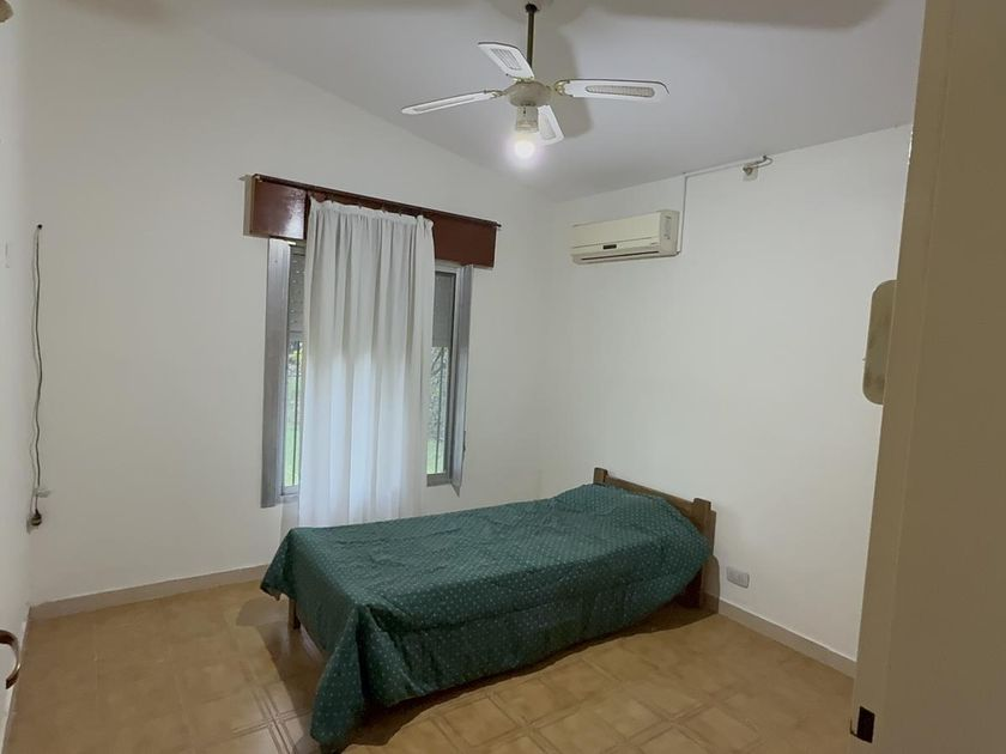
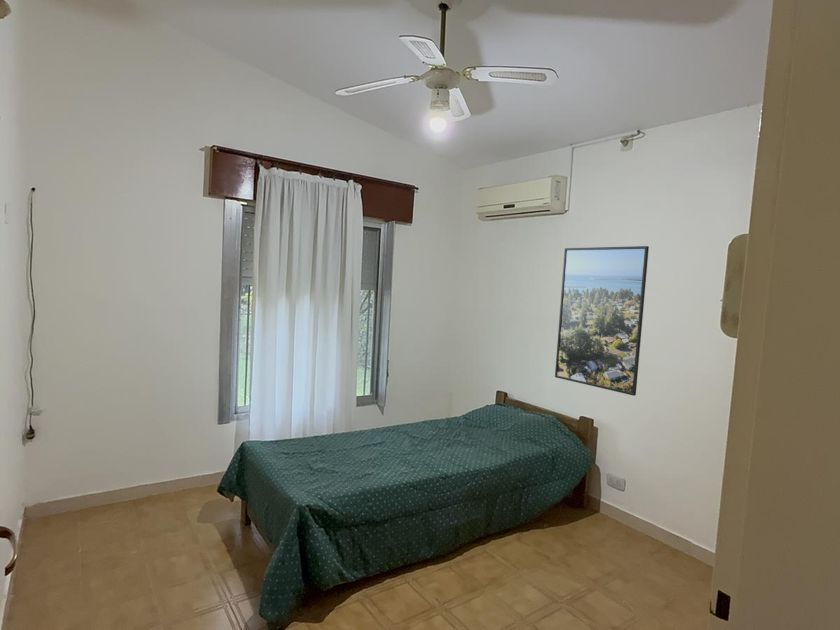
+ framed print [554,245,650,397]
